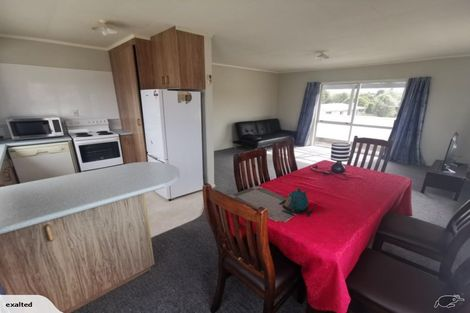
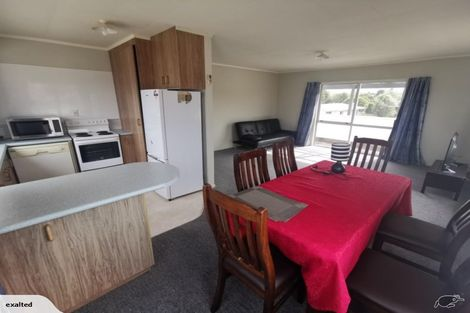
- teapot [278,187,315,217]
